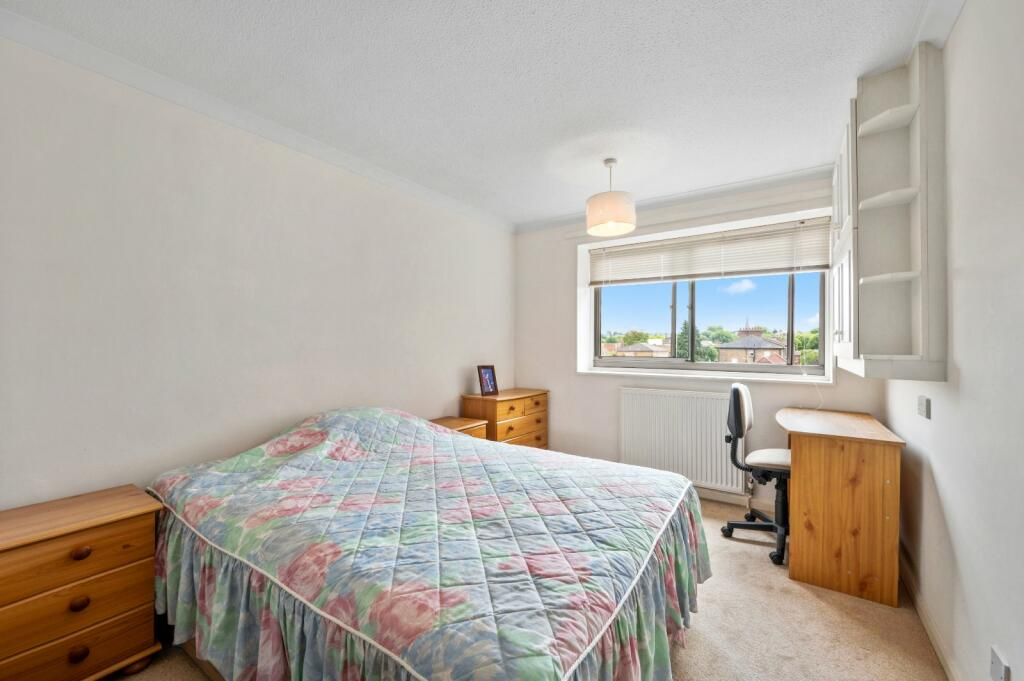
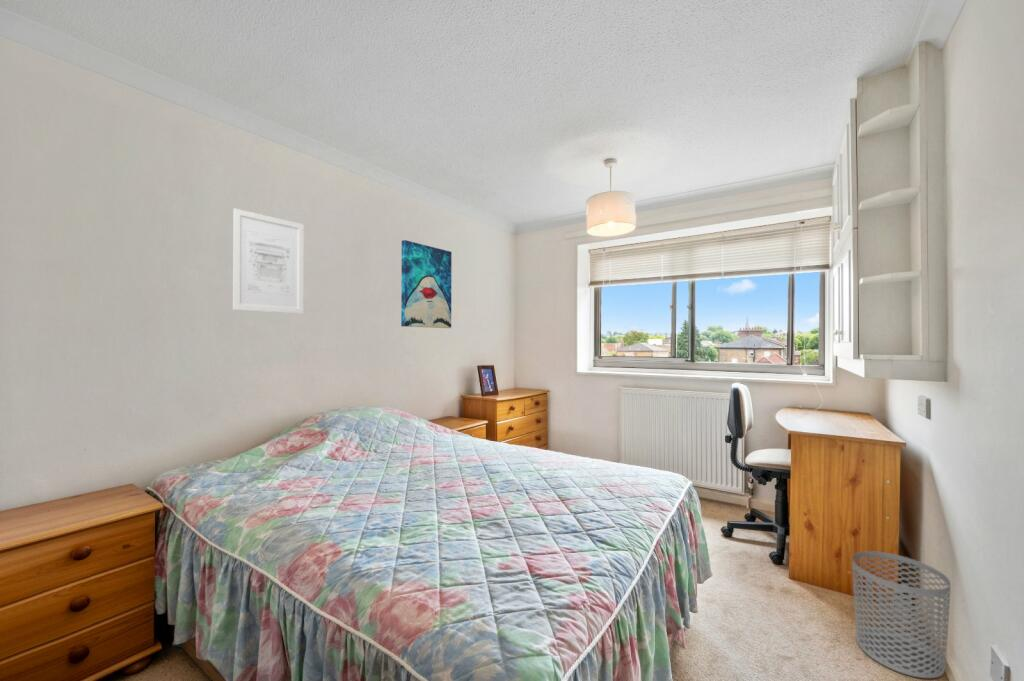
+ wall art [232,207,304,315]
+ wall art [400,239,453,329]
+ waste bin [851,550,952,679]
